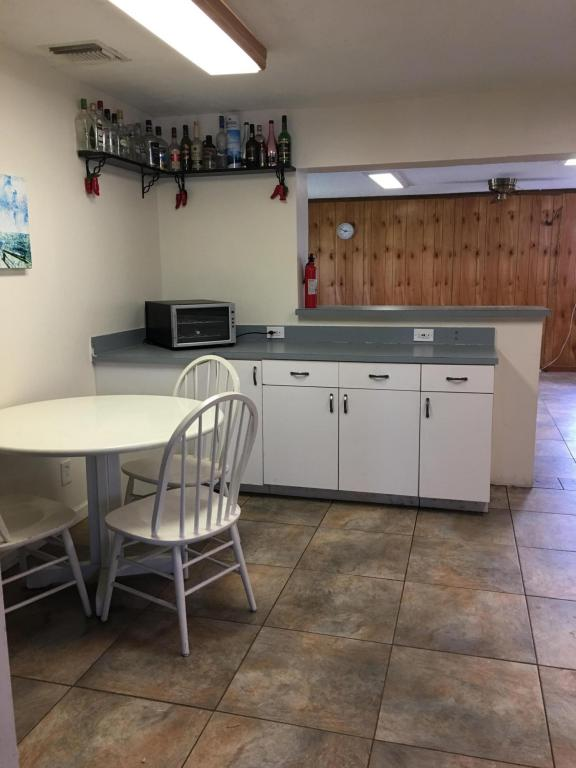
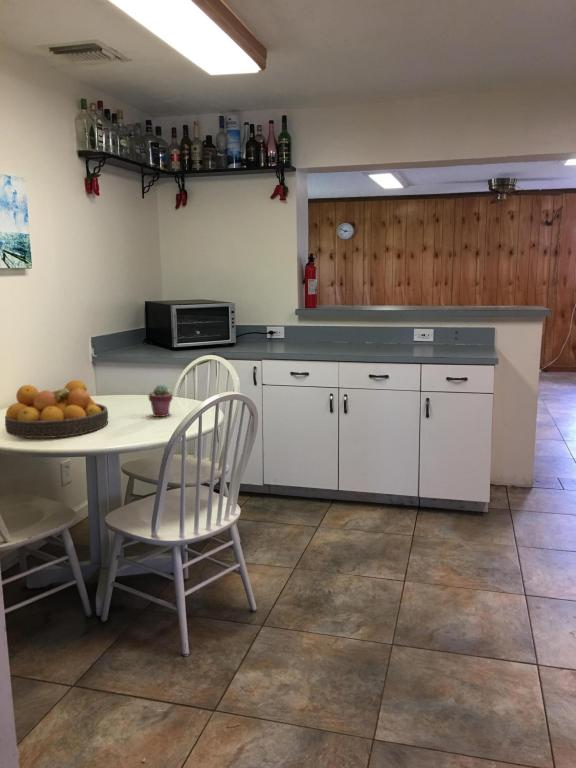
+ potted succulent [147,383,174,418]
+ fruit bowl [4,379,109,439]
